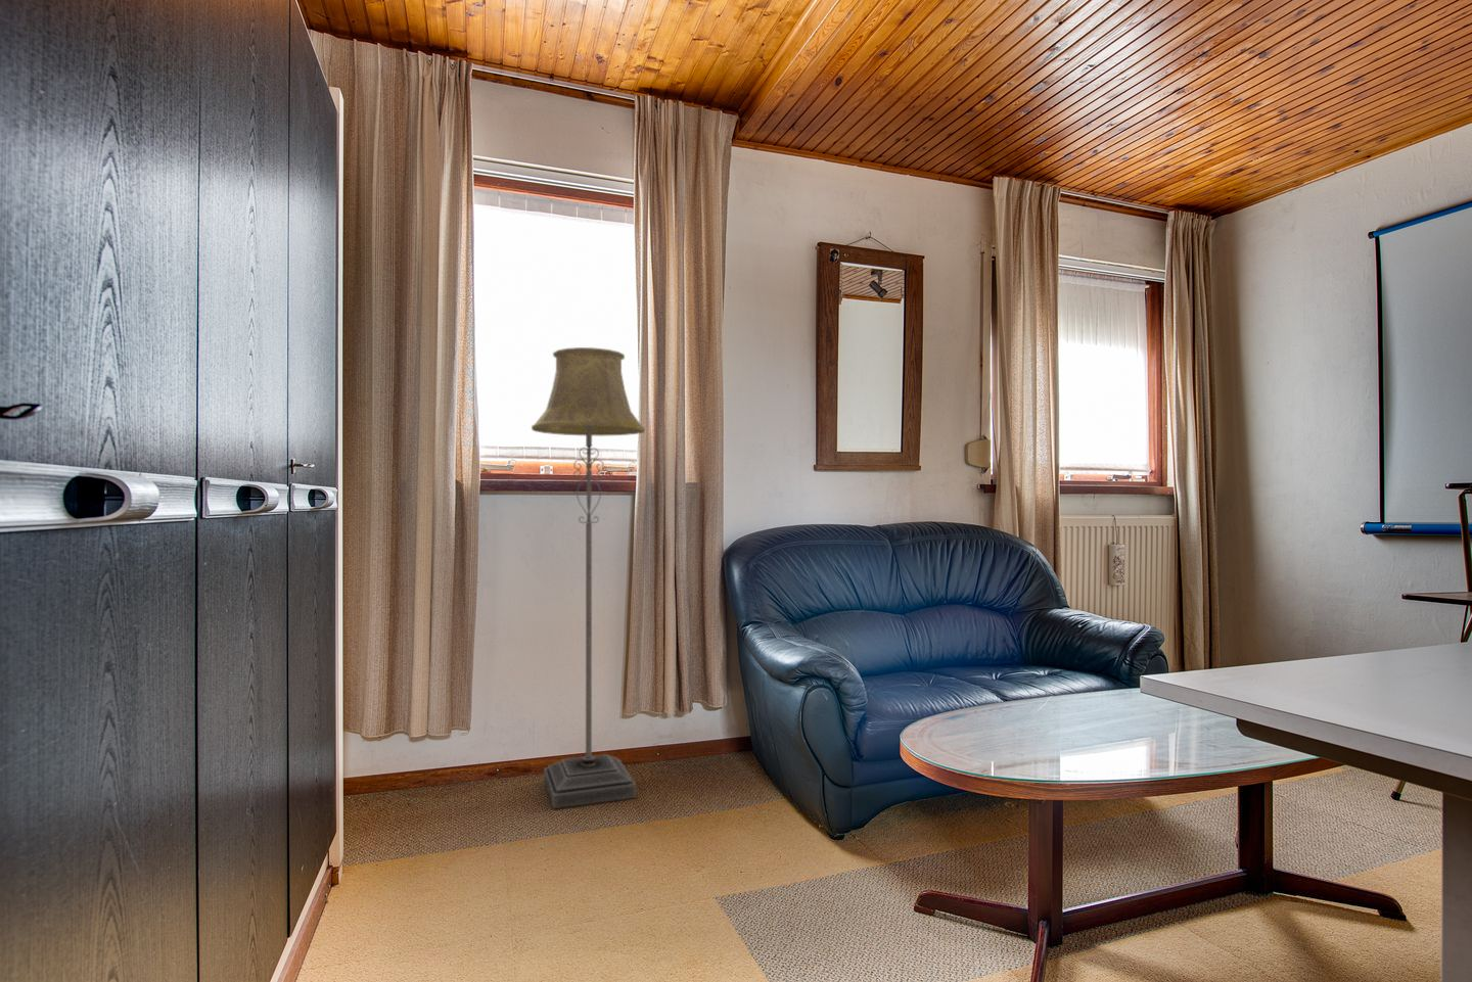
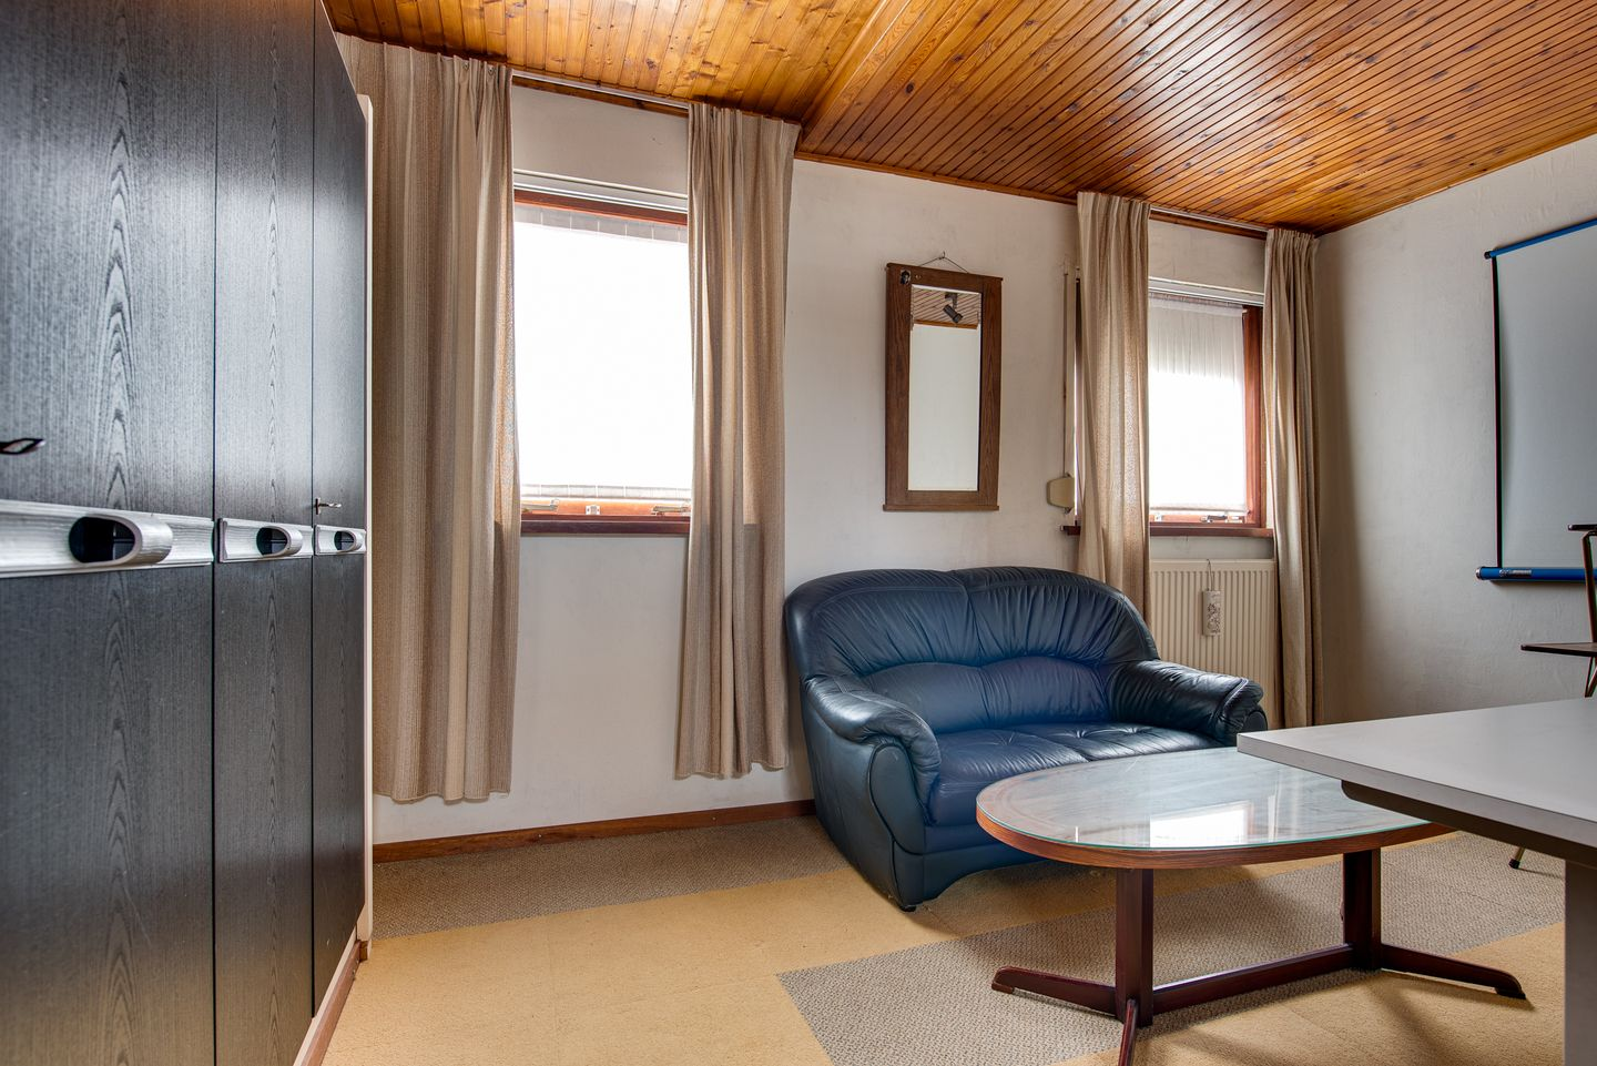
- floor lamp [530,346,646,809]
